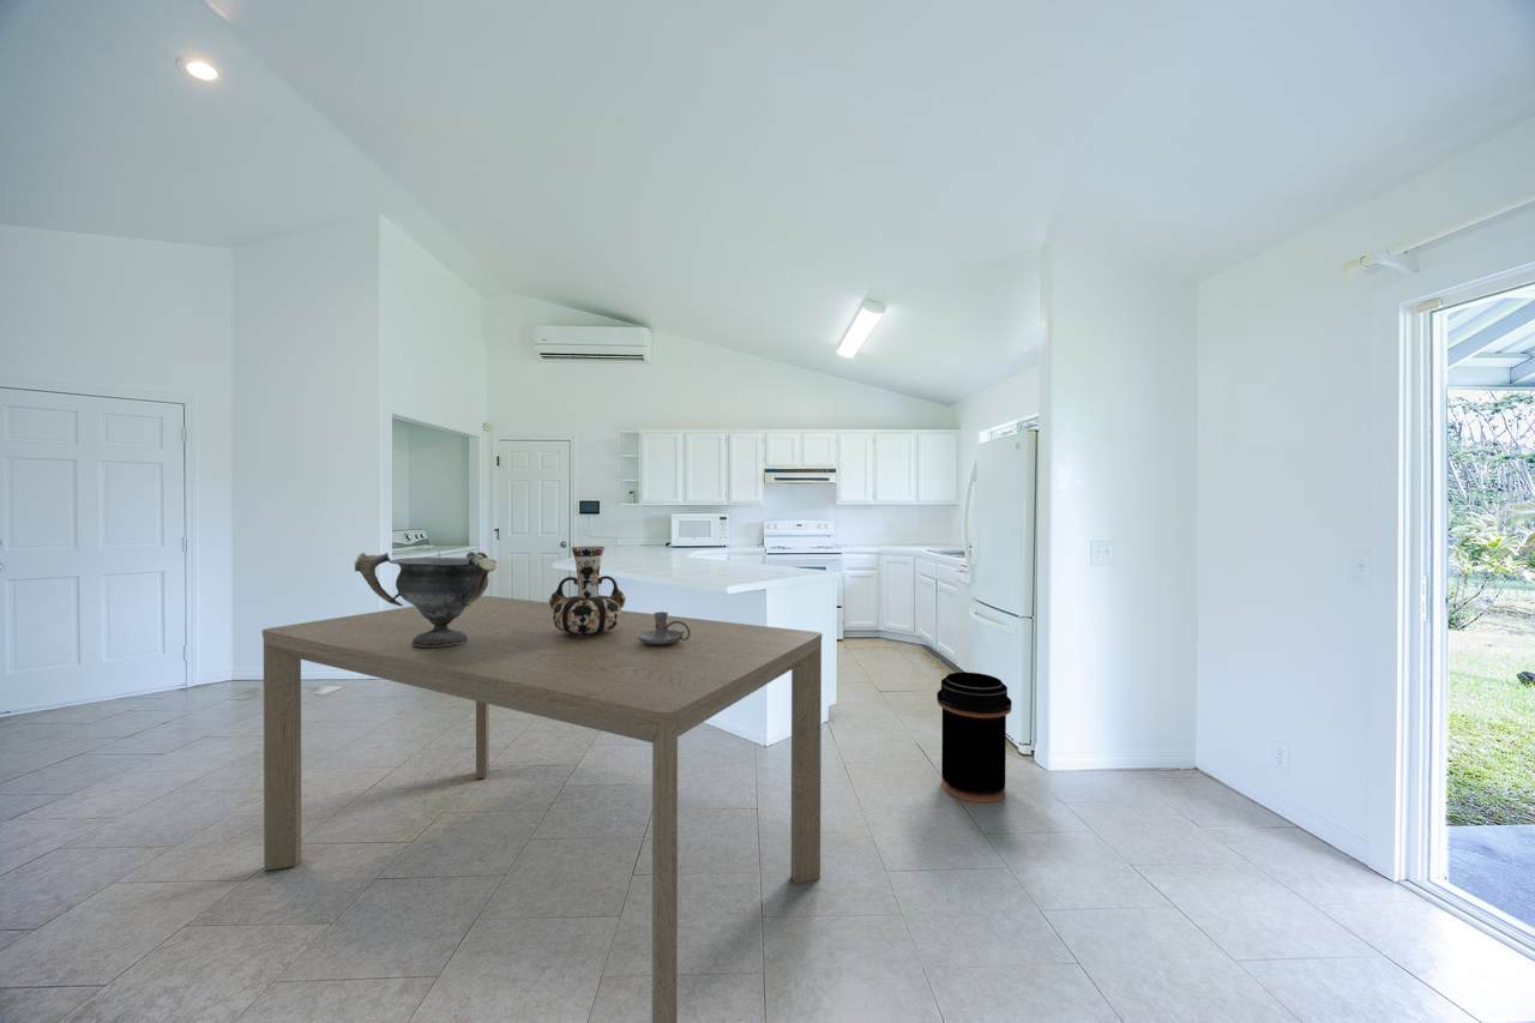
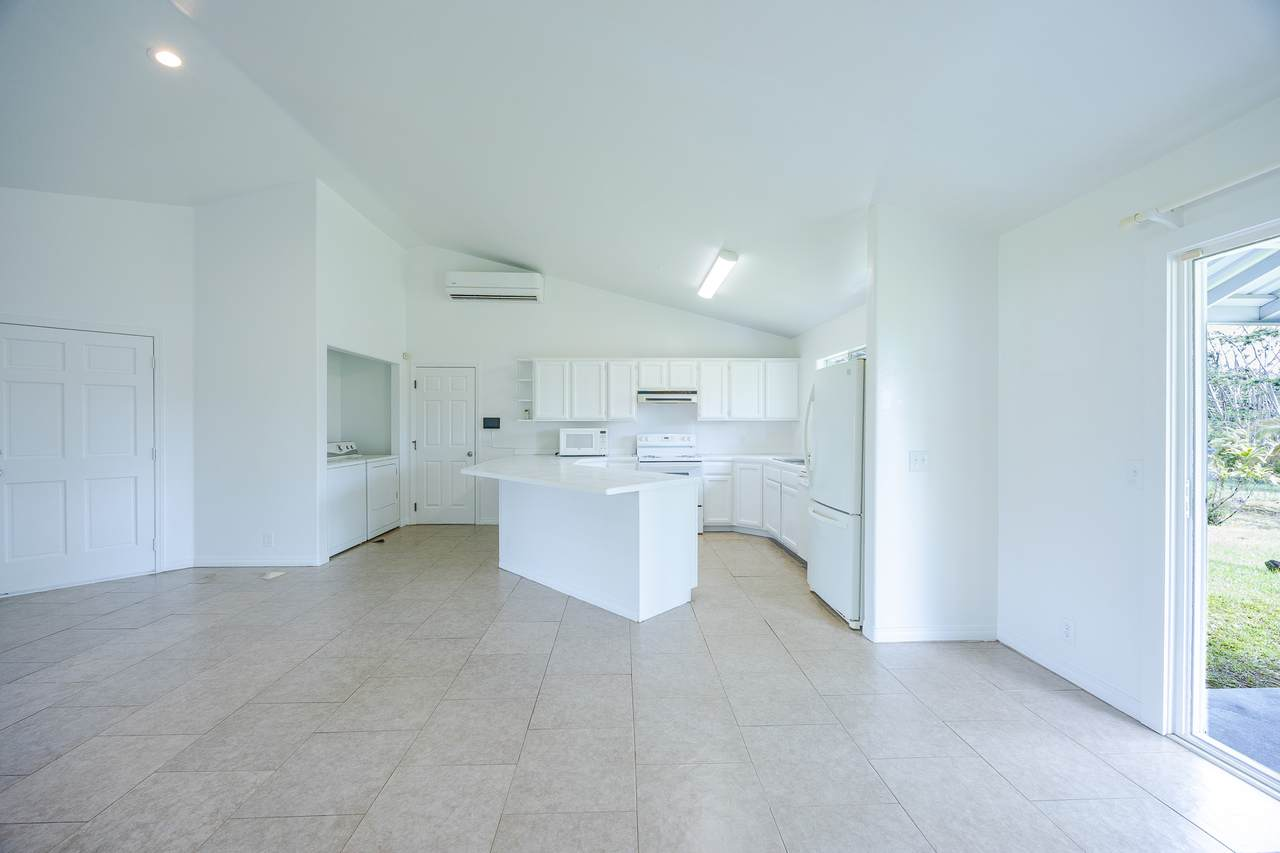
- trash can [935,672,1013,804]
- candle holder [638,610,690,645]
- vase [548,546,627,636]
- decorative bowl [354,550,498,648]
- dining table [261,595,823,1023]
